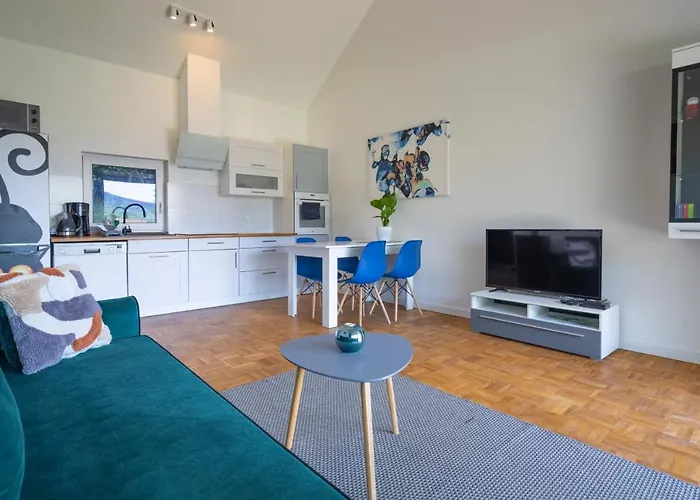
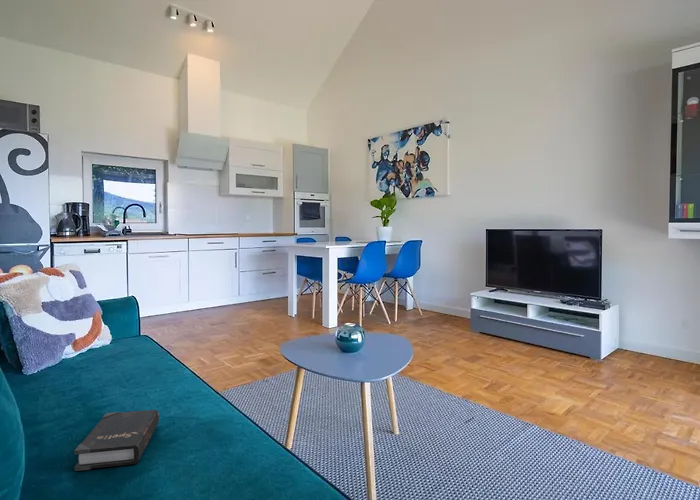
+ hardback book [74,409,160,472]
